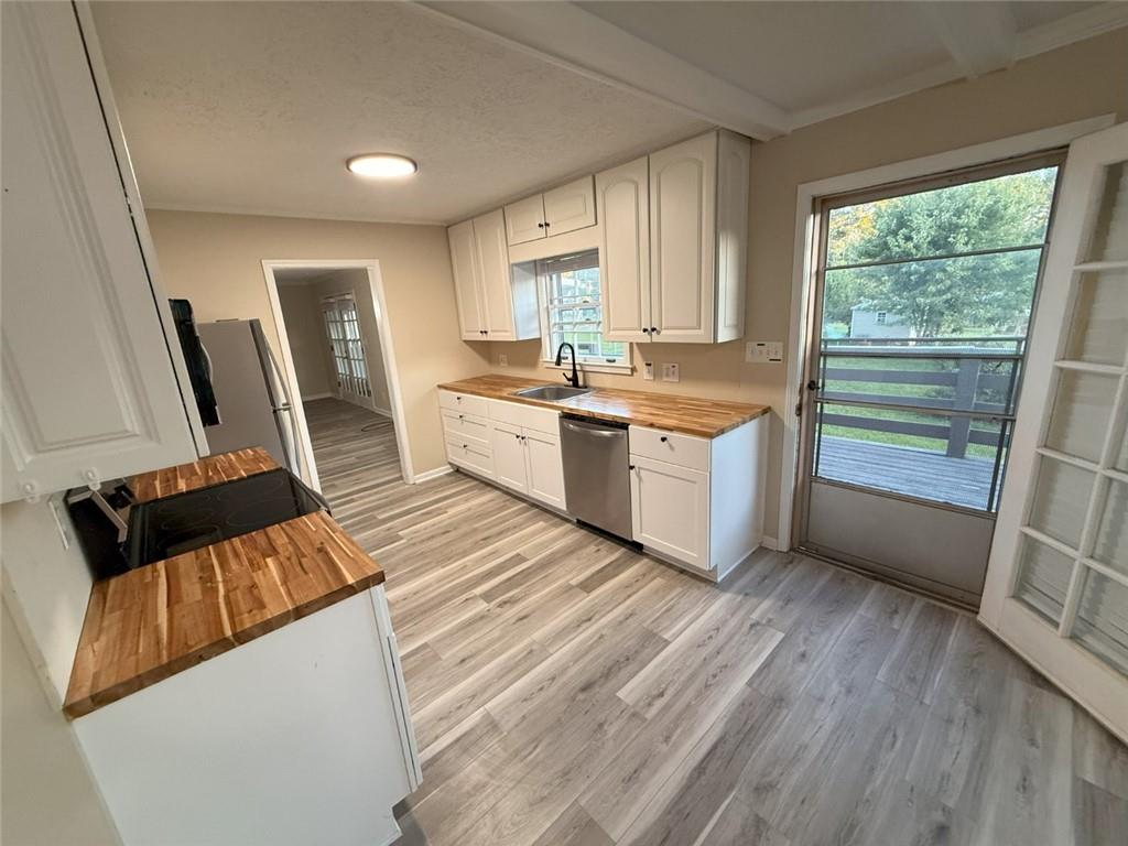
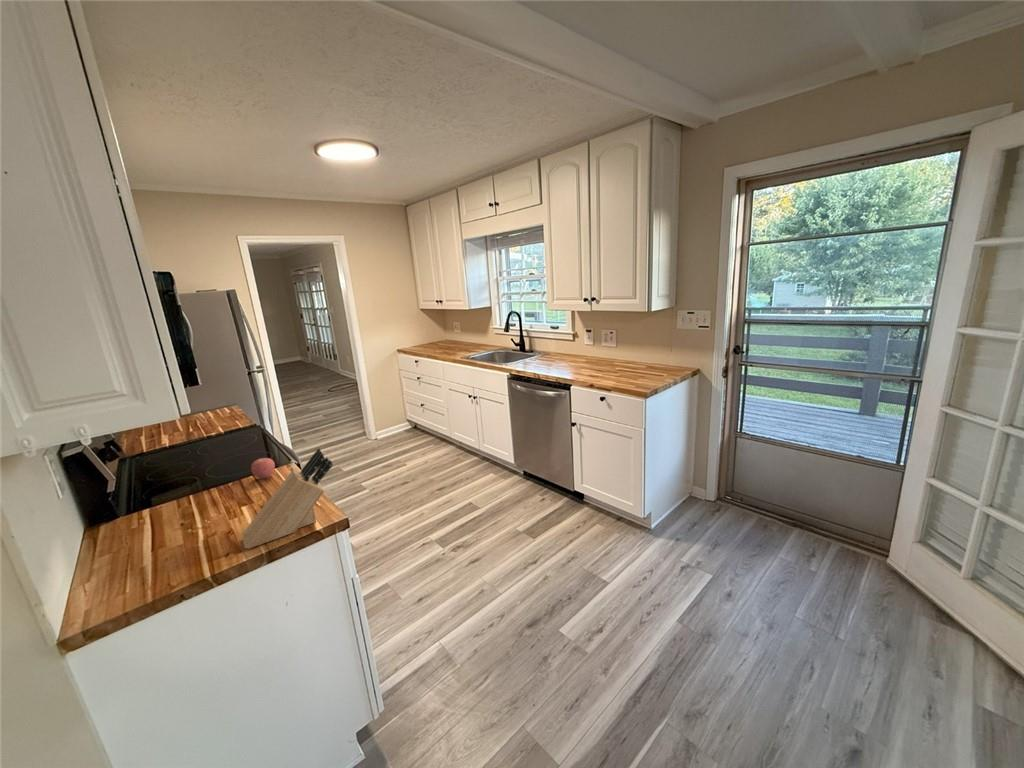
+ apple [250,457,276,480]
+ knife block [241,447,334,550]
